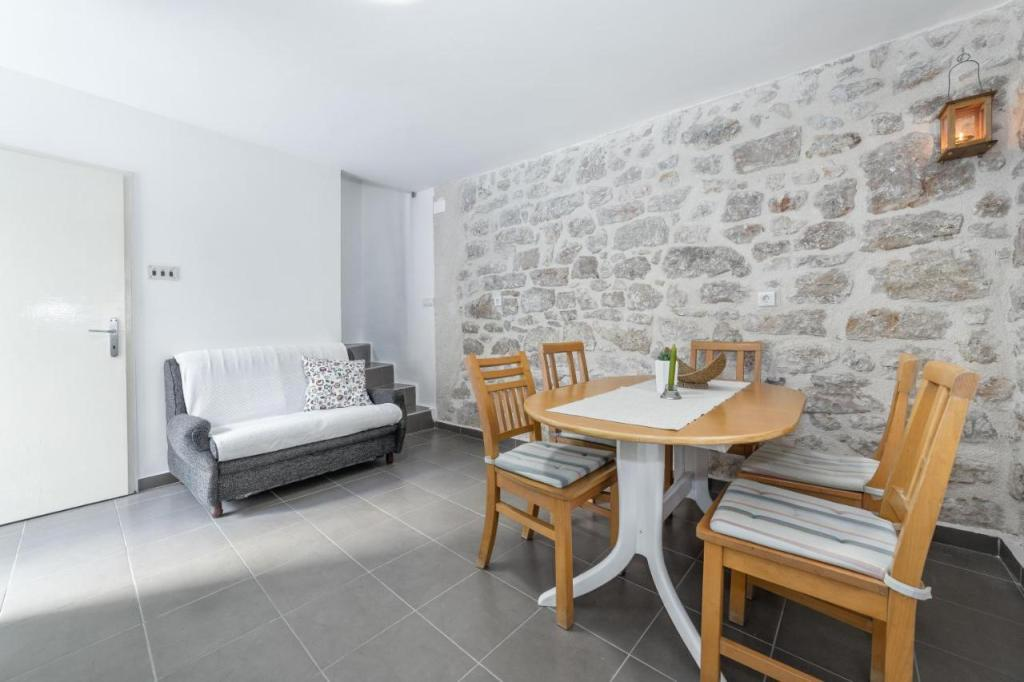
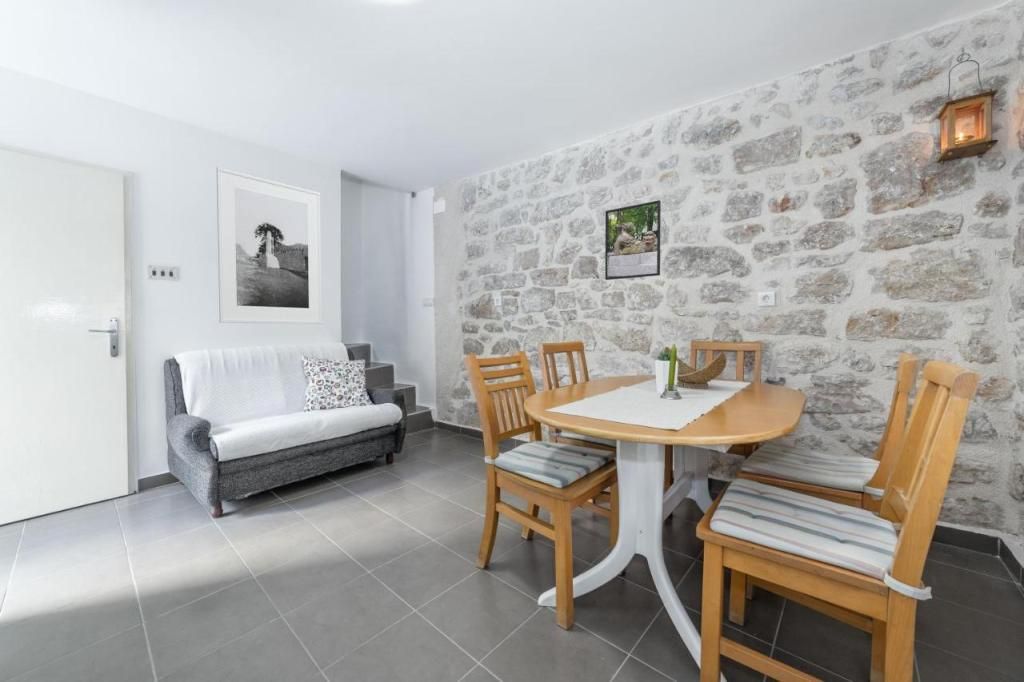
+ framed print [215,166,323,325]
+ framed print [604,199,662,281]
